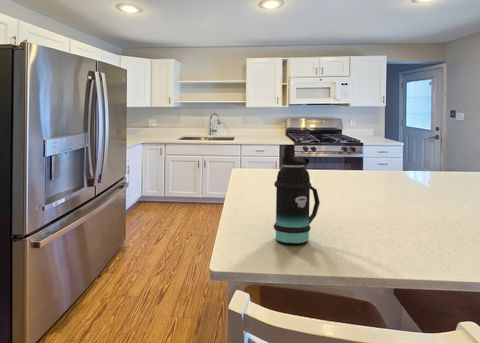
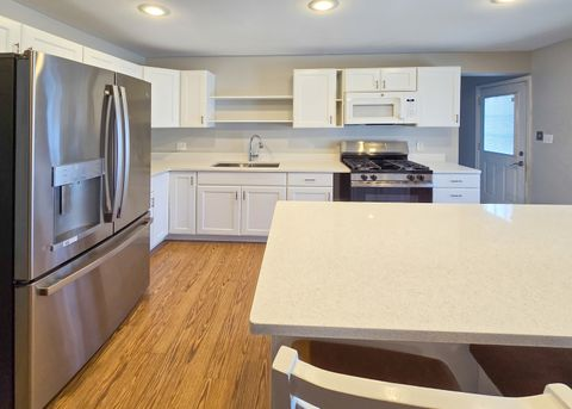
- bottle [273,146,321,244]
